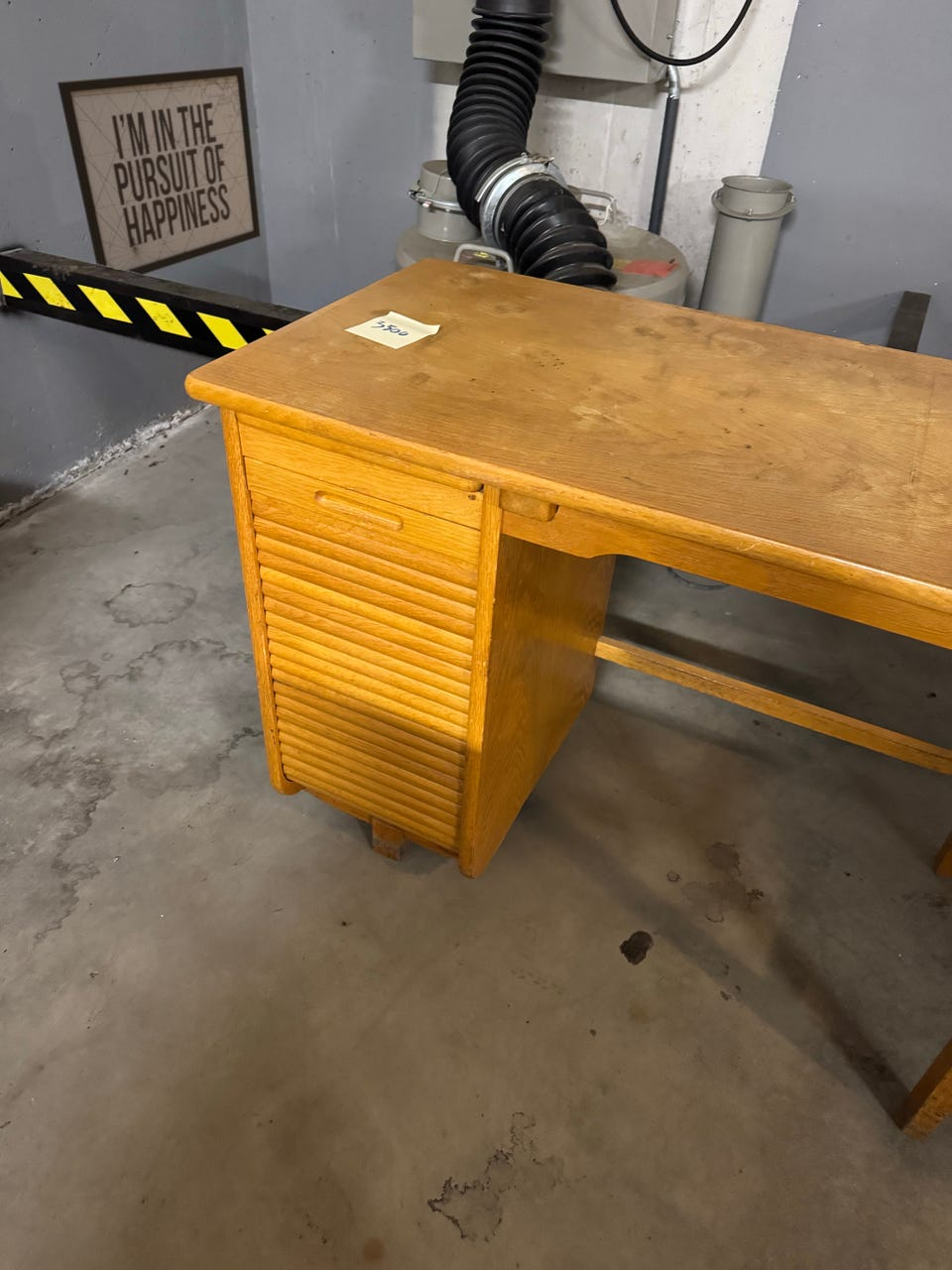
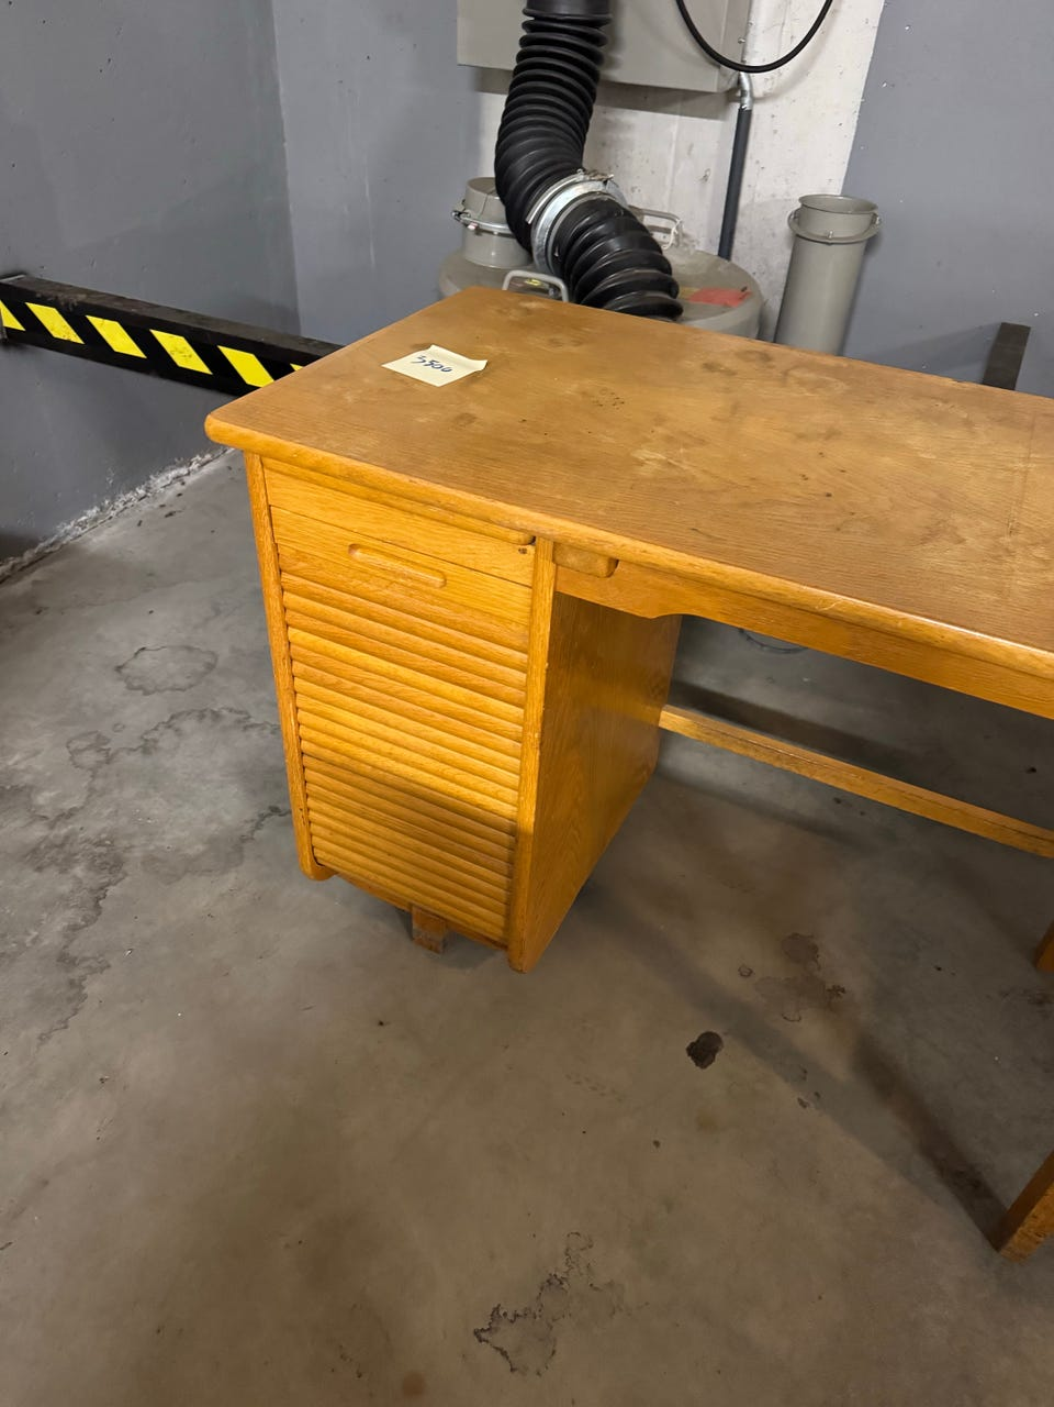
- mirror [57,65,261,276]
